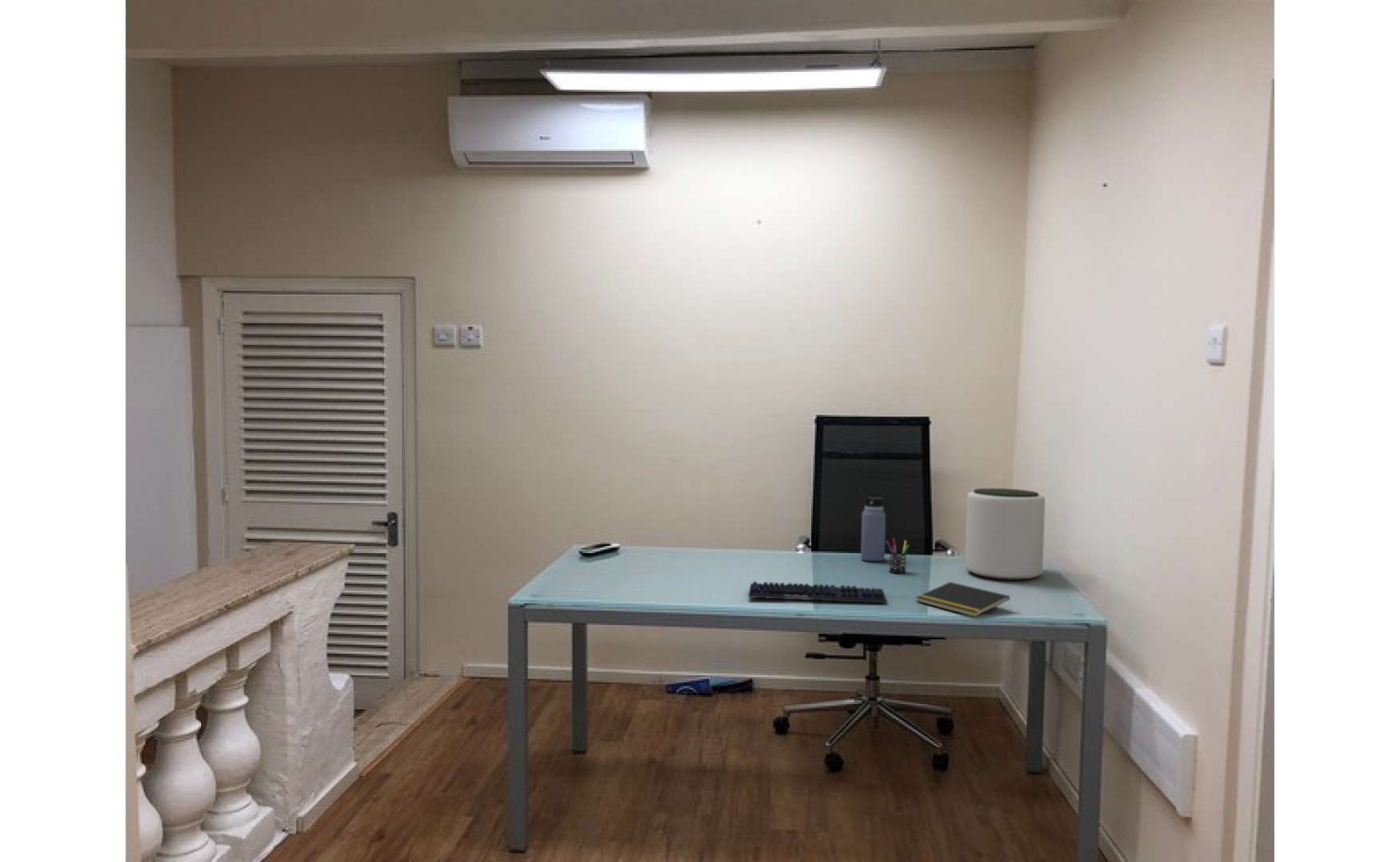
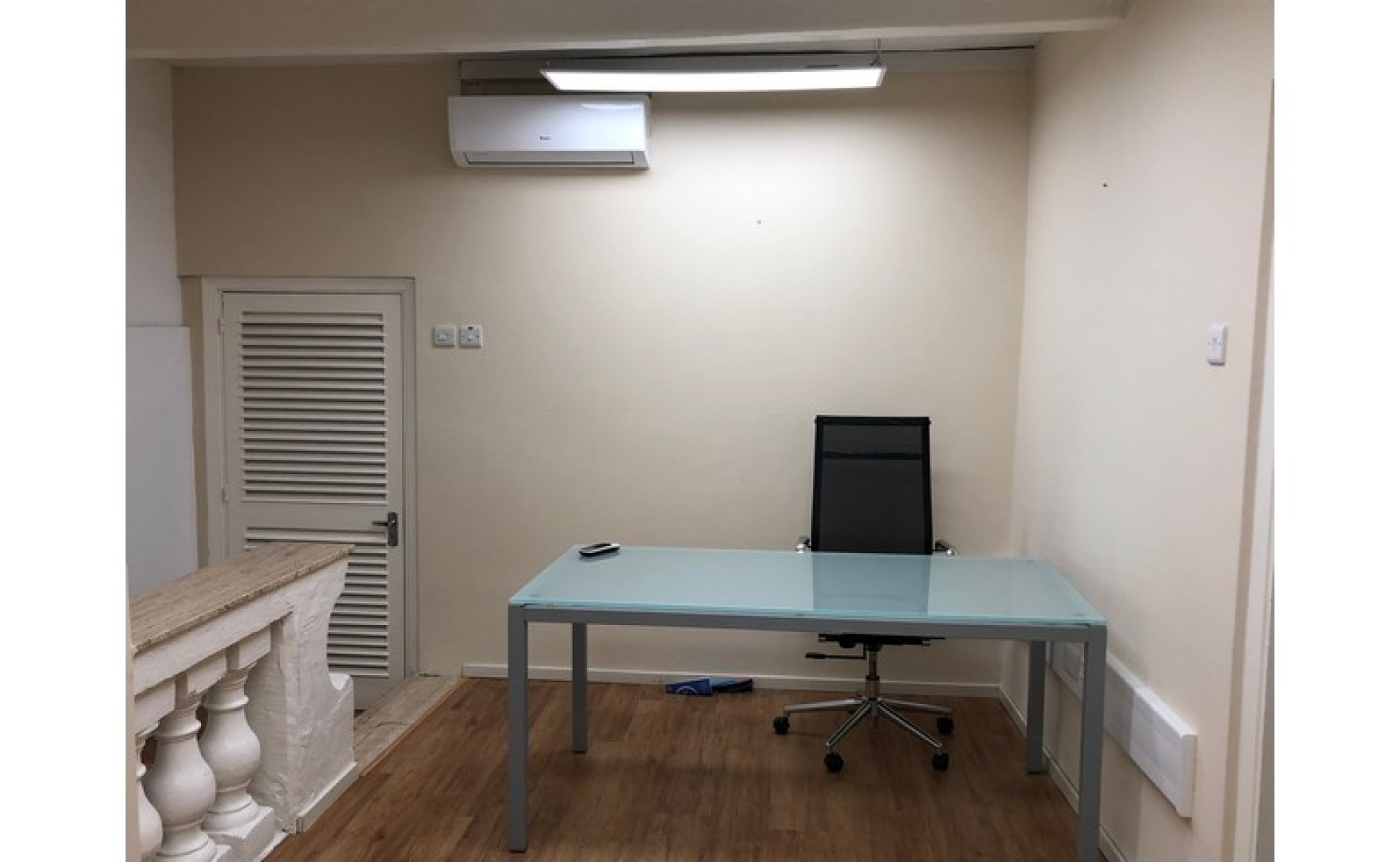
- water bottle [859,487,886,562]
- plant pot [964,488,1046,581]
- pen holder [885,538,910,574]
- keyboard [747,581,888,604]
- notepad [915,581,1011,618]
